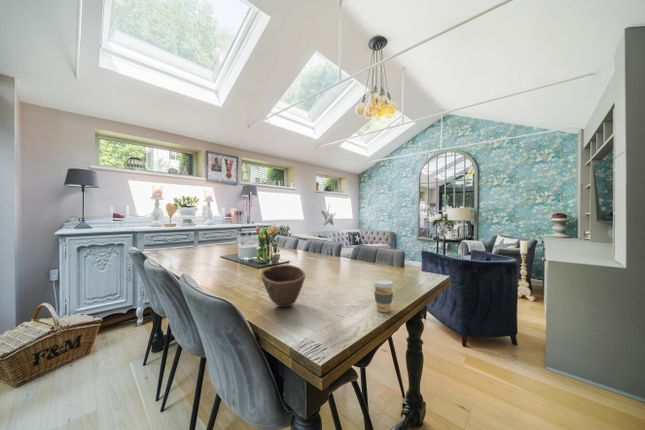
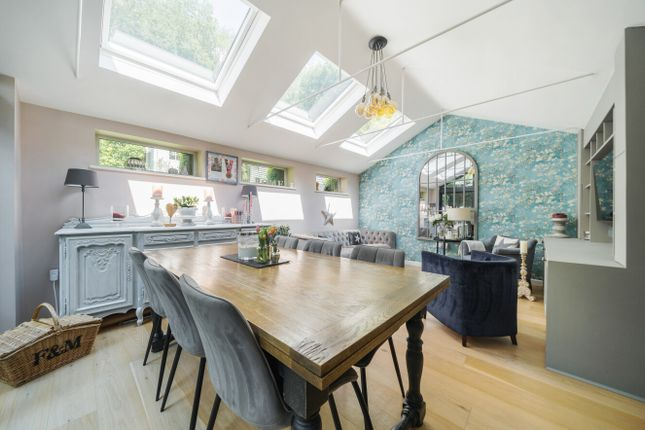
- coffee cup [372,278,395,313]
- bowl [260,264,306,308]
